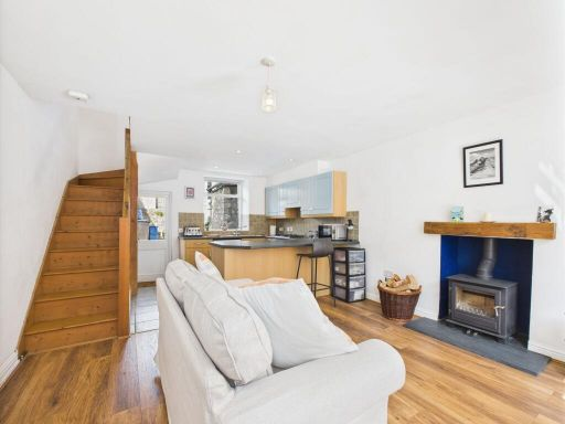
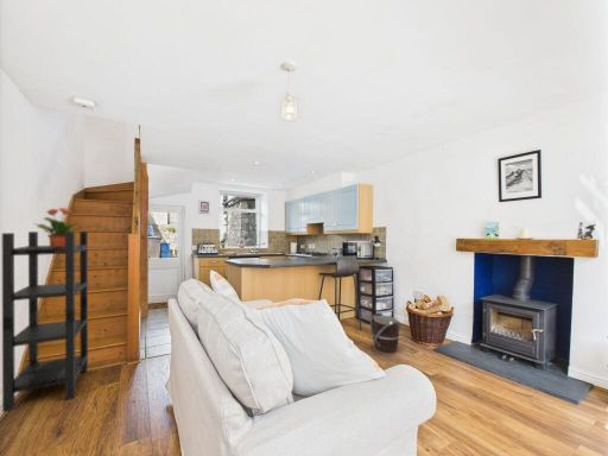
+ shelving unit [1,230,89,413]
+ potted plant [33,207,81,248]
+ bucket [369,312,403,355]
